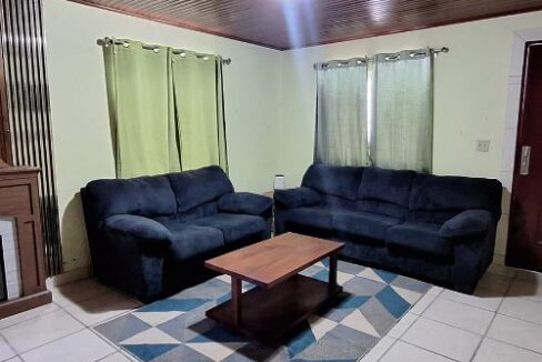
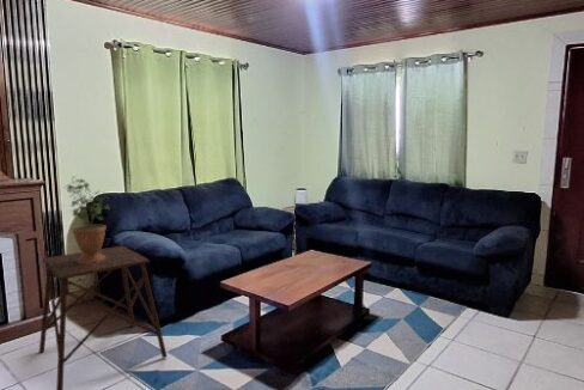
+ side table [38,245,169,390]
+ potted plant [63,175,111,263]
